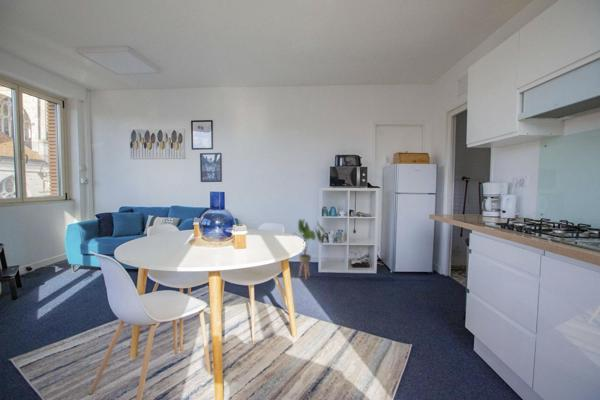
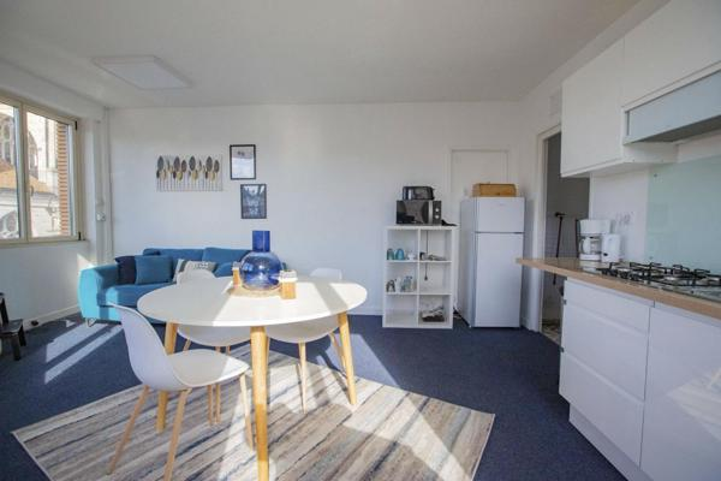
- house plant [293,218,327,280]
